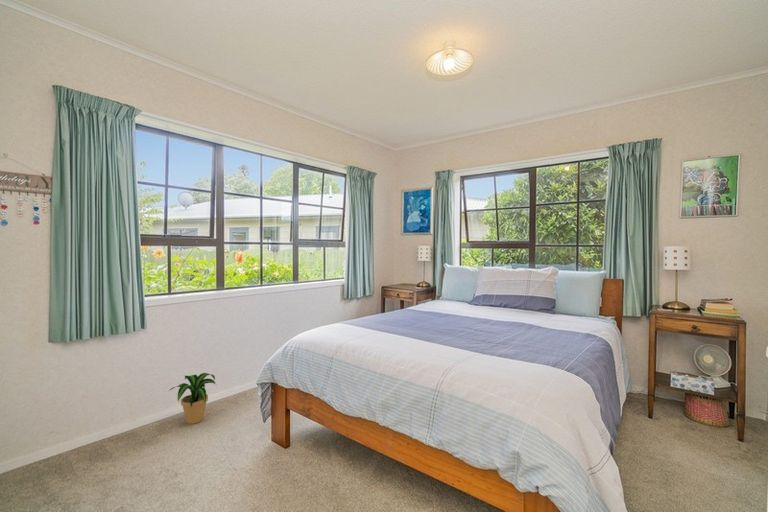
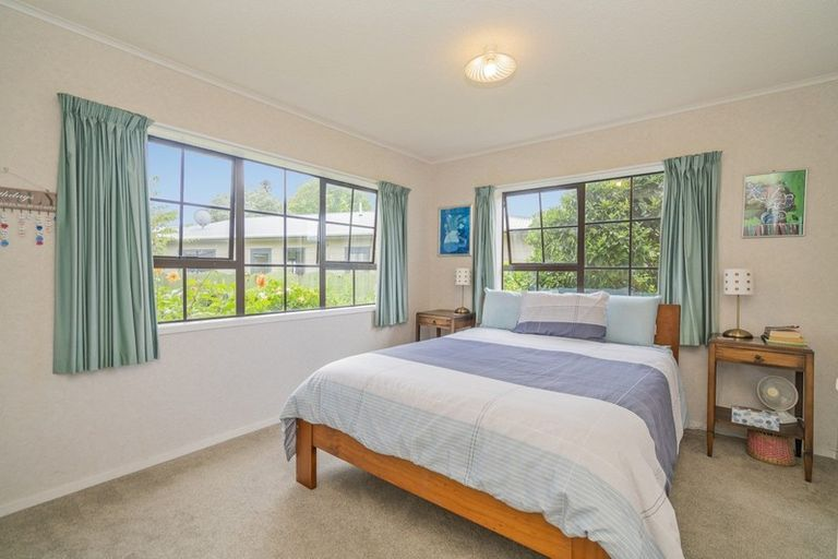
- potted plant [168,372,218,425]
